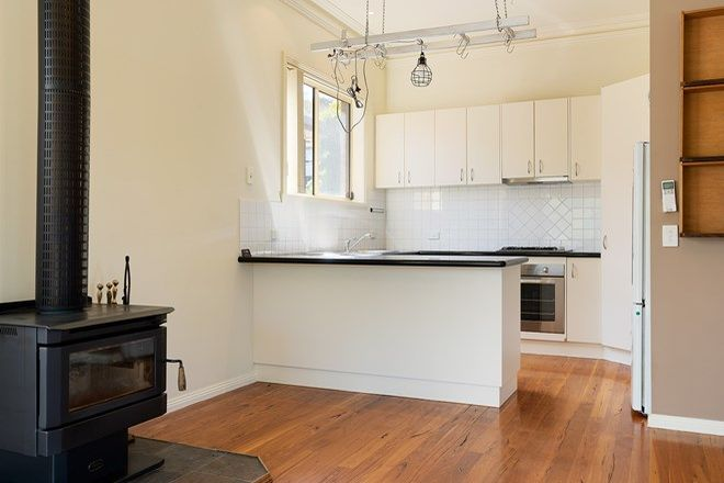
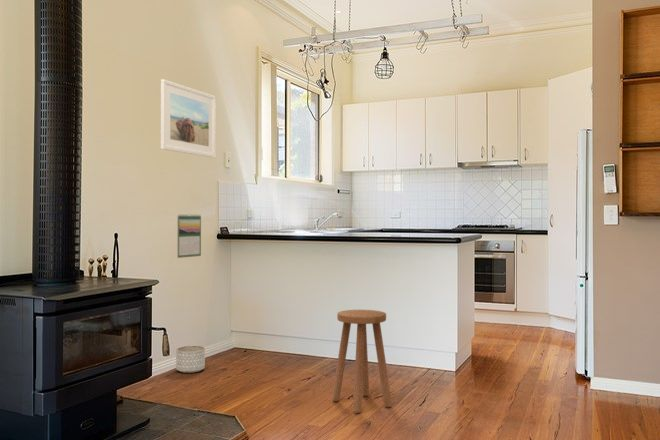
+ planter [175,345,206,374]
+ calendar [176,213,202,259]
+ stool [331,309,393,414]
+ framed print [160,78,216,159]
